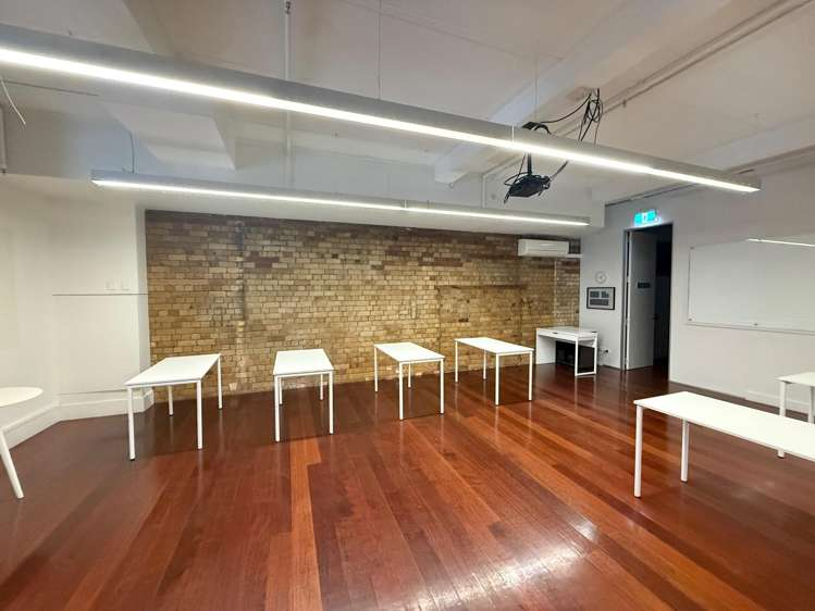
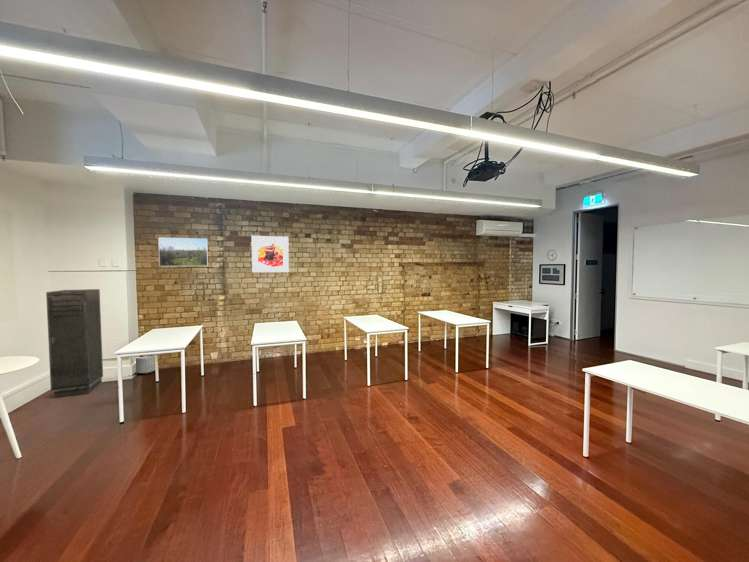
+ storage cabinet [45,288,104,399]
+ planter [134,356,156,375]
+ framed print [157,236,209,267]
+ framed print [251,235,290,273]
